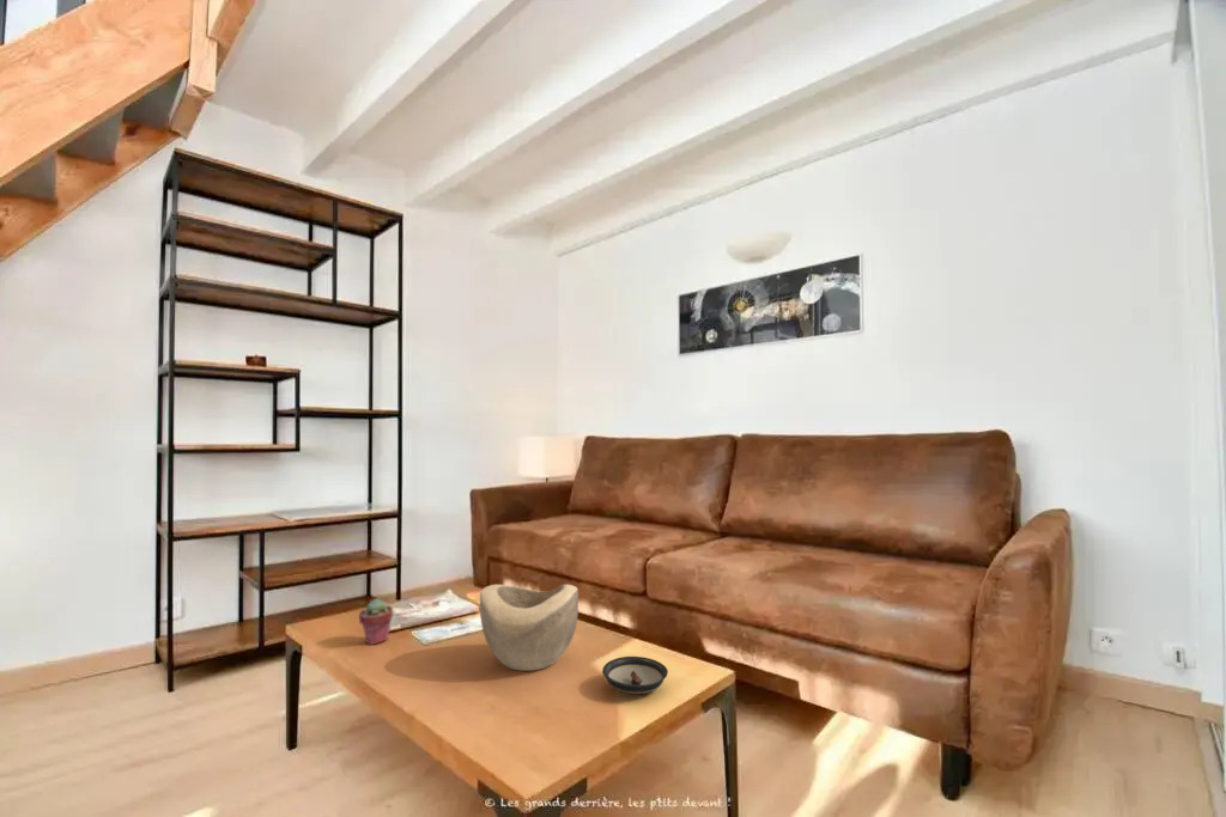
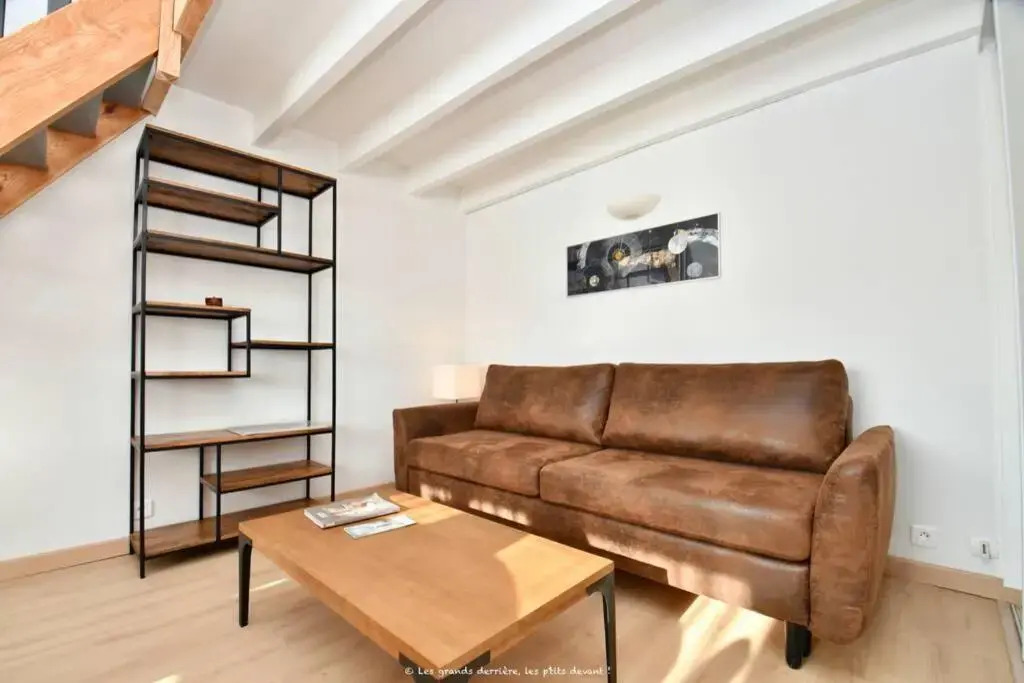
- saucer [601,656,669,695]
- potted succulent [358,597,394,646]
- decorative bowl [479,584,579,672]
